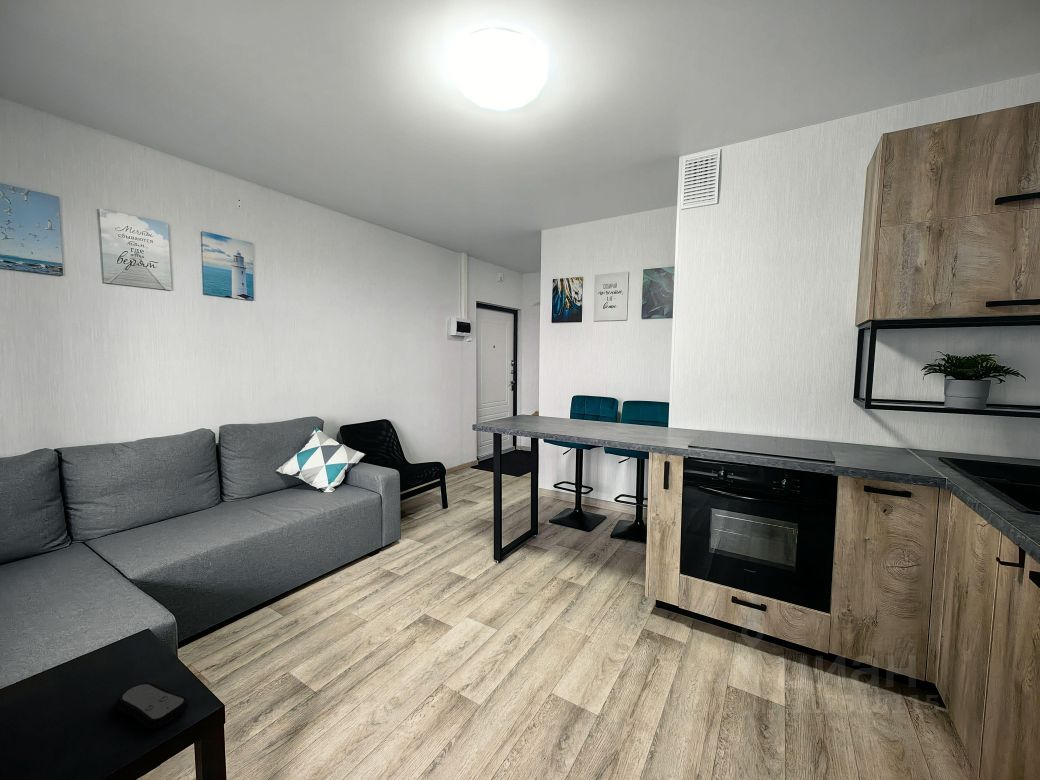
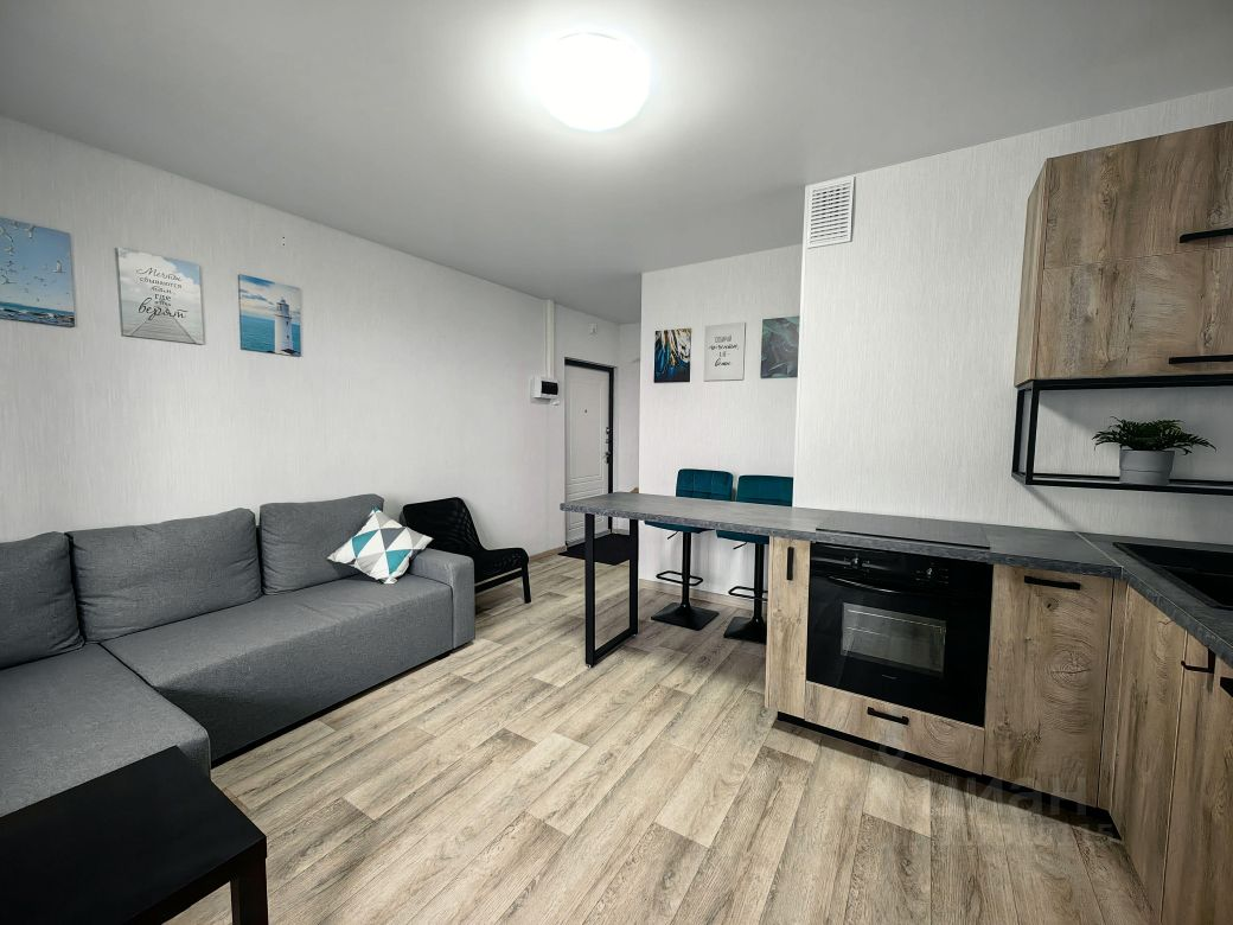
- remote control [115,681,191,730]
